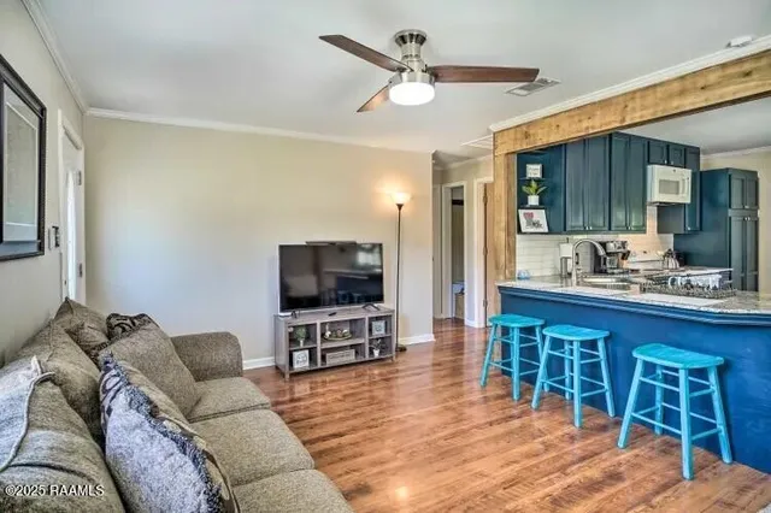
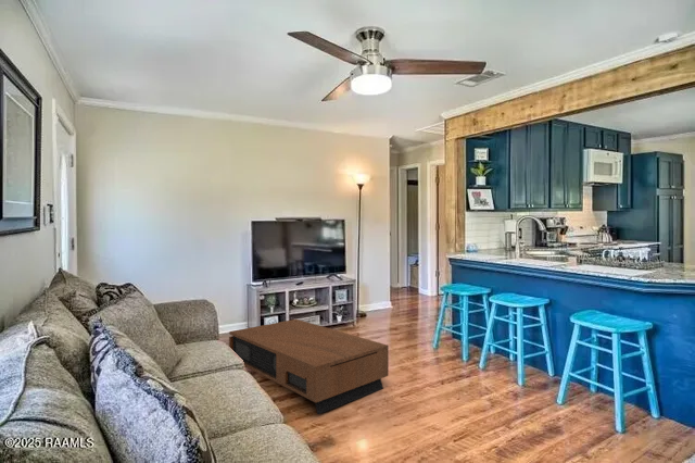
+ coffee table [228,318,390,415]
